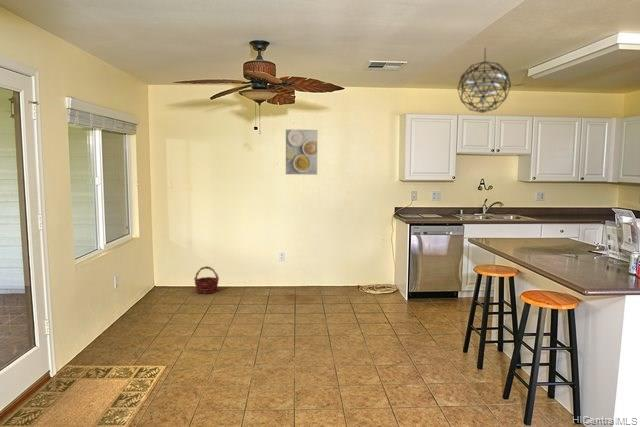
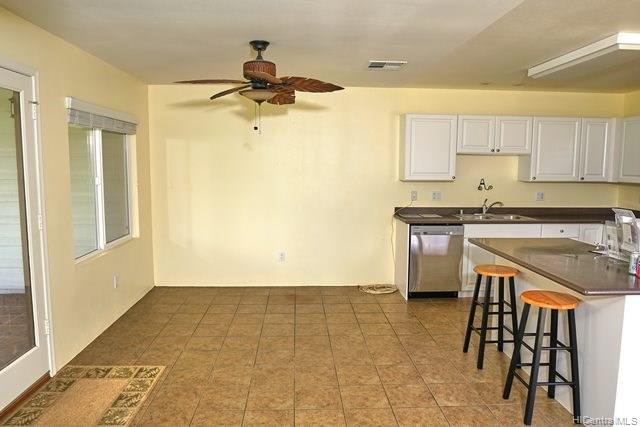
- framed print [285,128,319,176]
- pendant light [456,47,512,114]
- basket [193,265,220,295]
